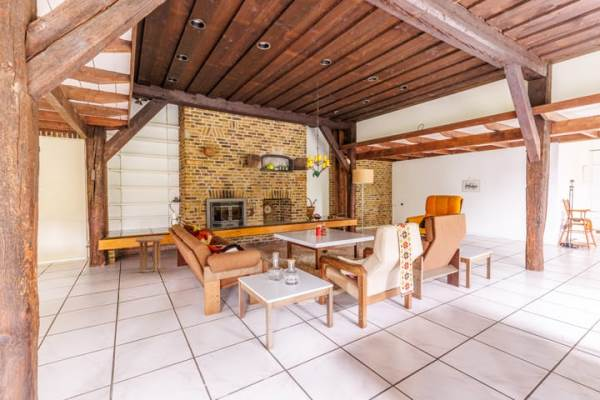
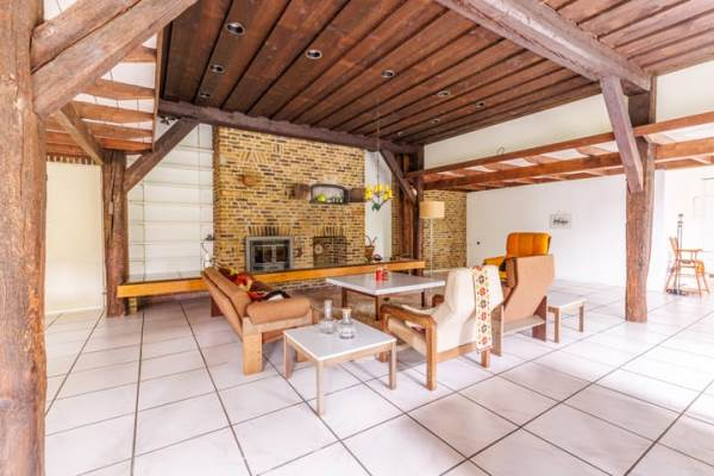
- side table [134,235,165,274]
